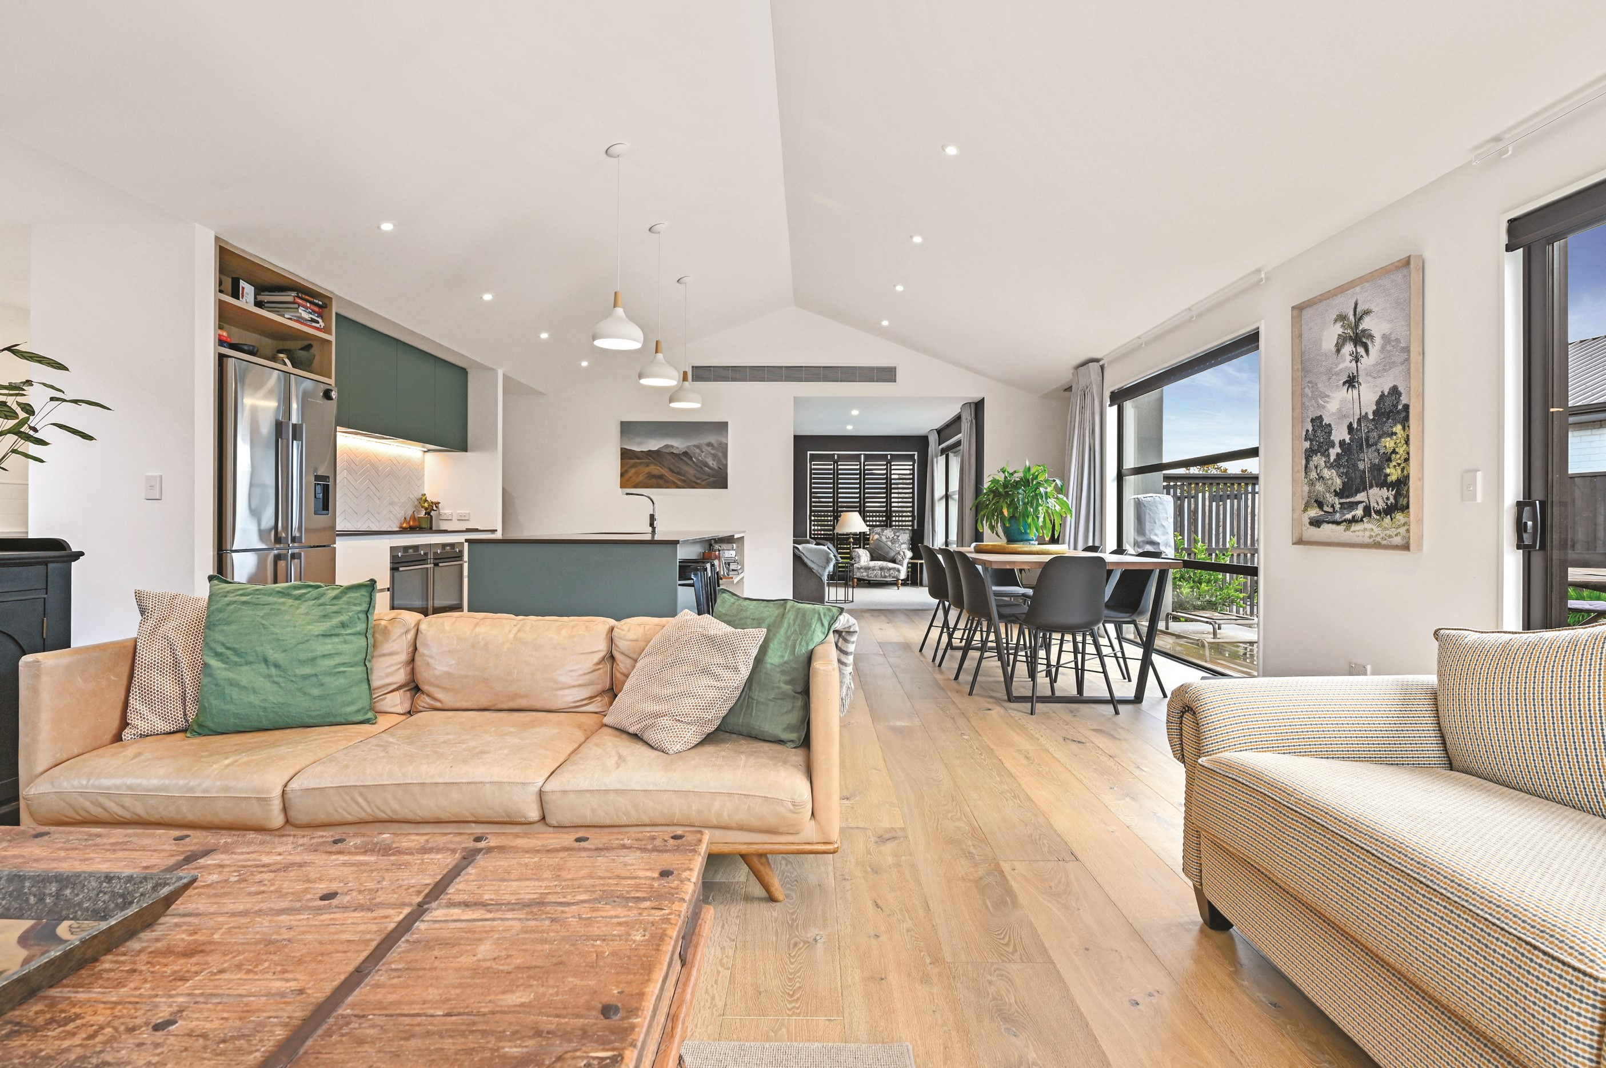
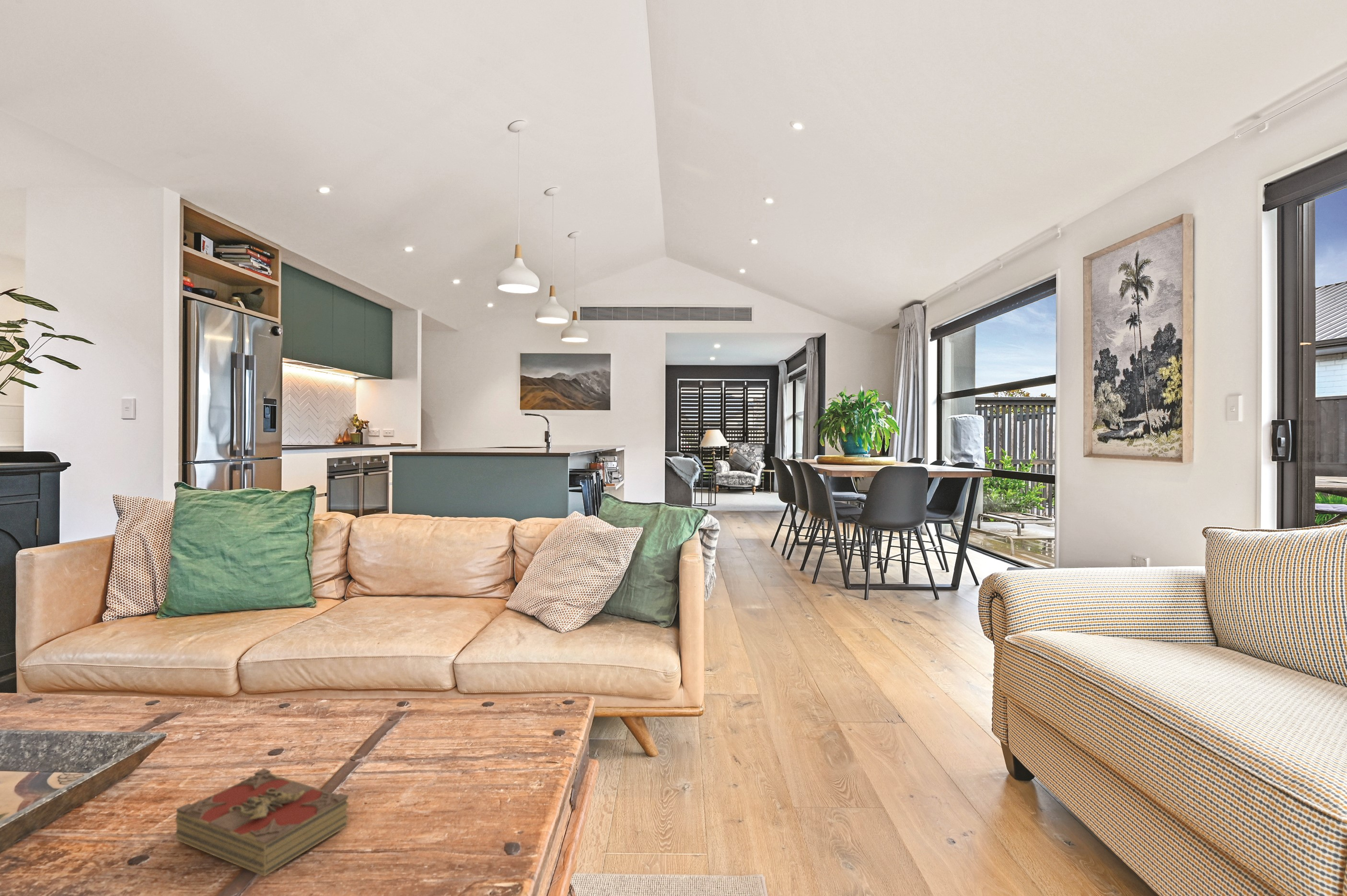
+ book [175,768,349,877]
